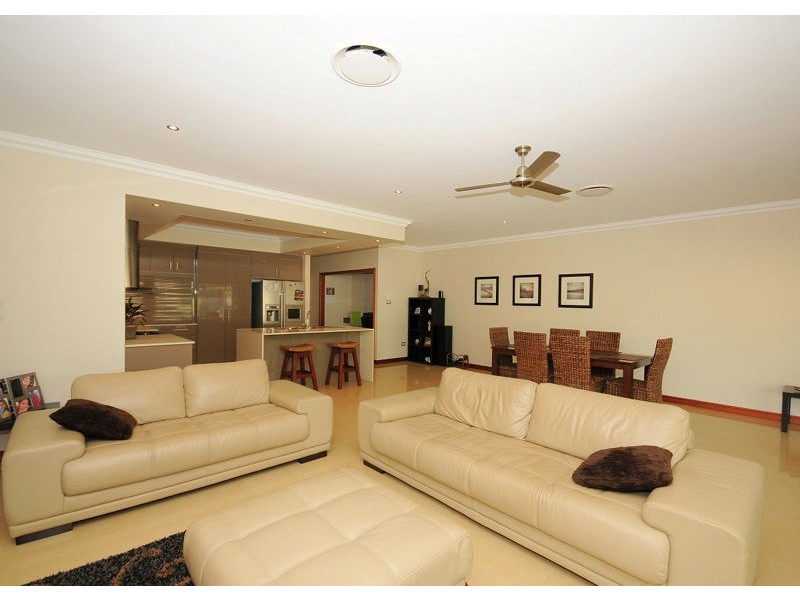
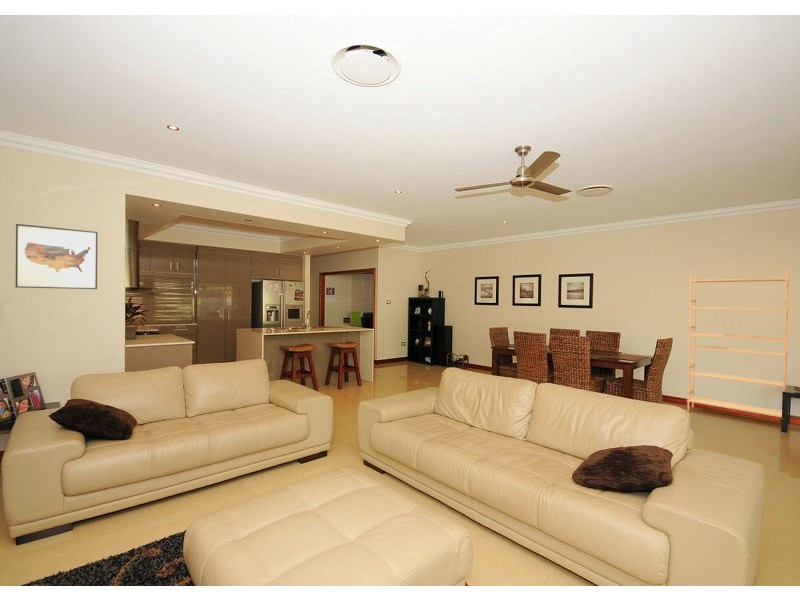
+ bookshelf [686,269,790,418]
+ wall art [15,223,99,290]
